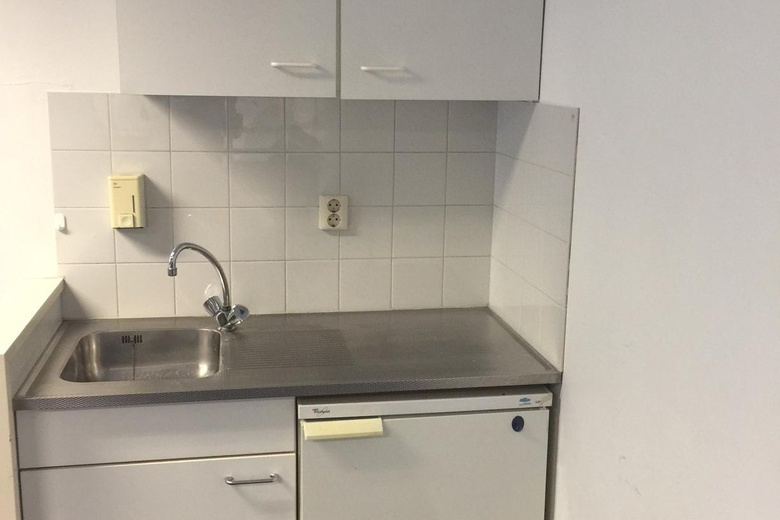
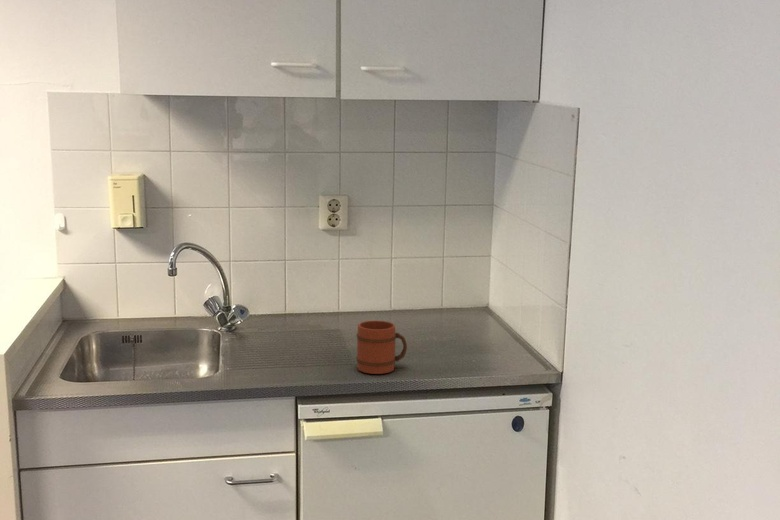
+ mug [355,320,408,375]
